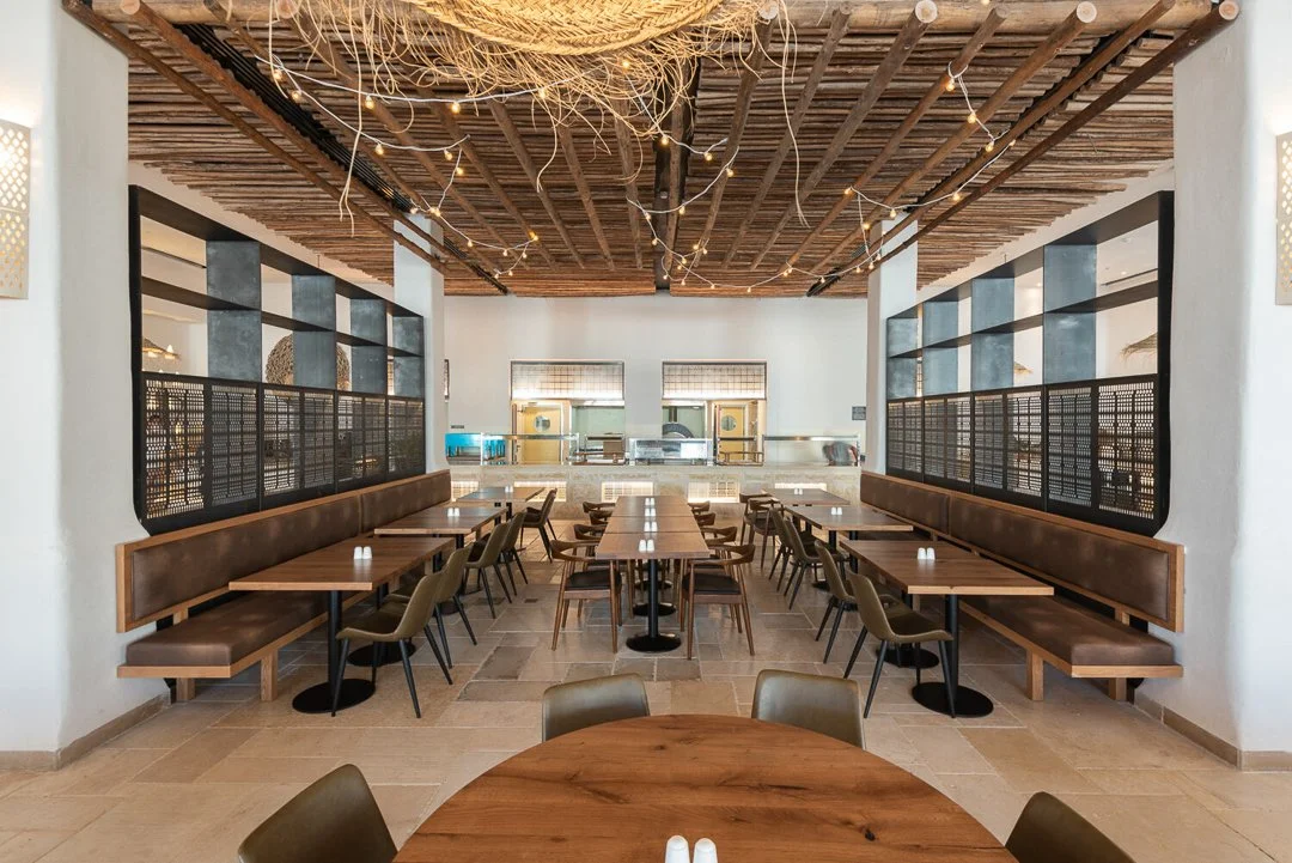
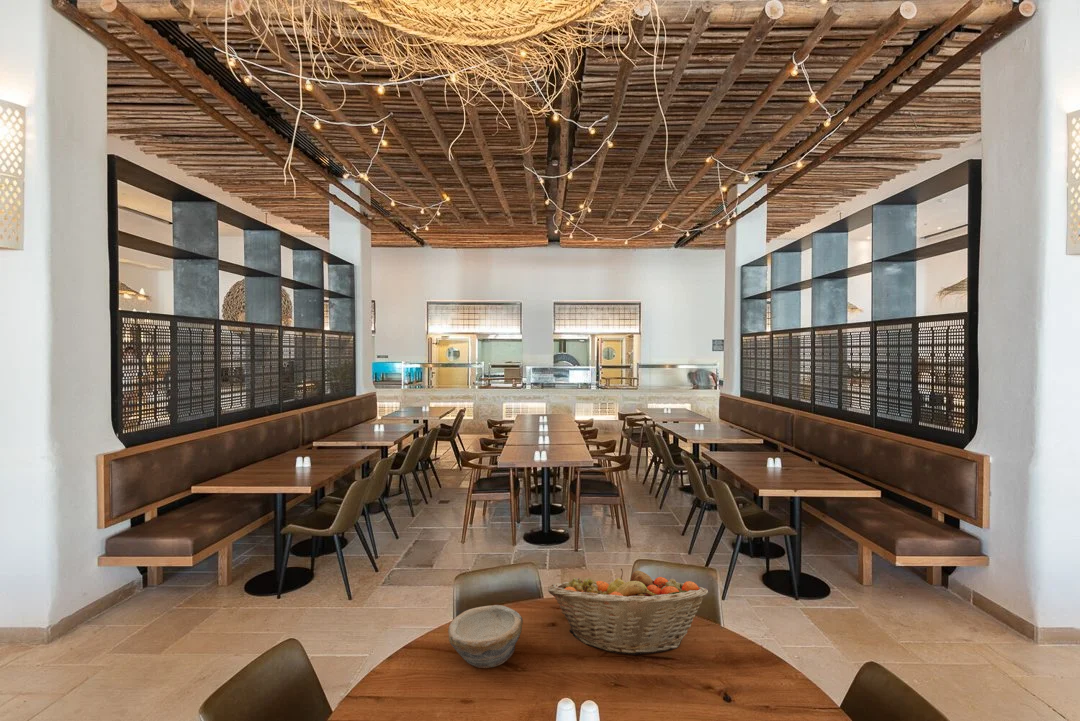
+ fruit basket [547,568,709,656]
+ bowl [447,604,524,669]
